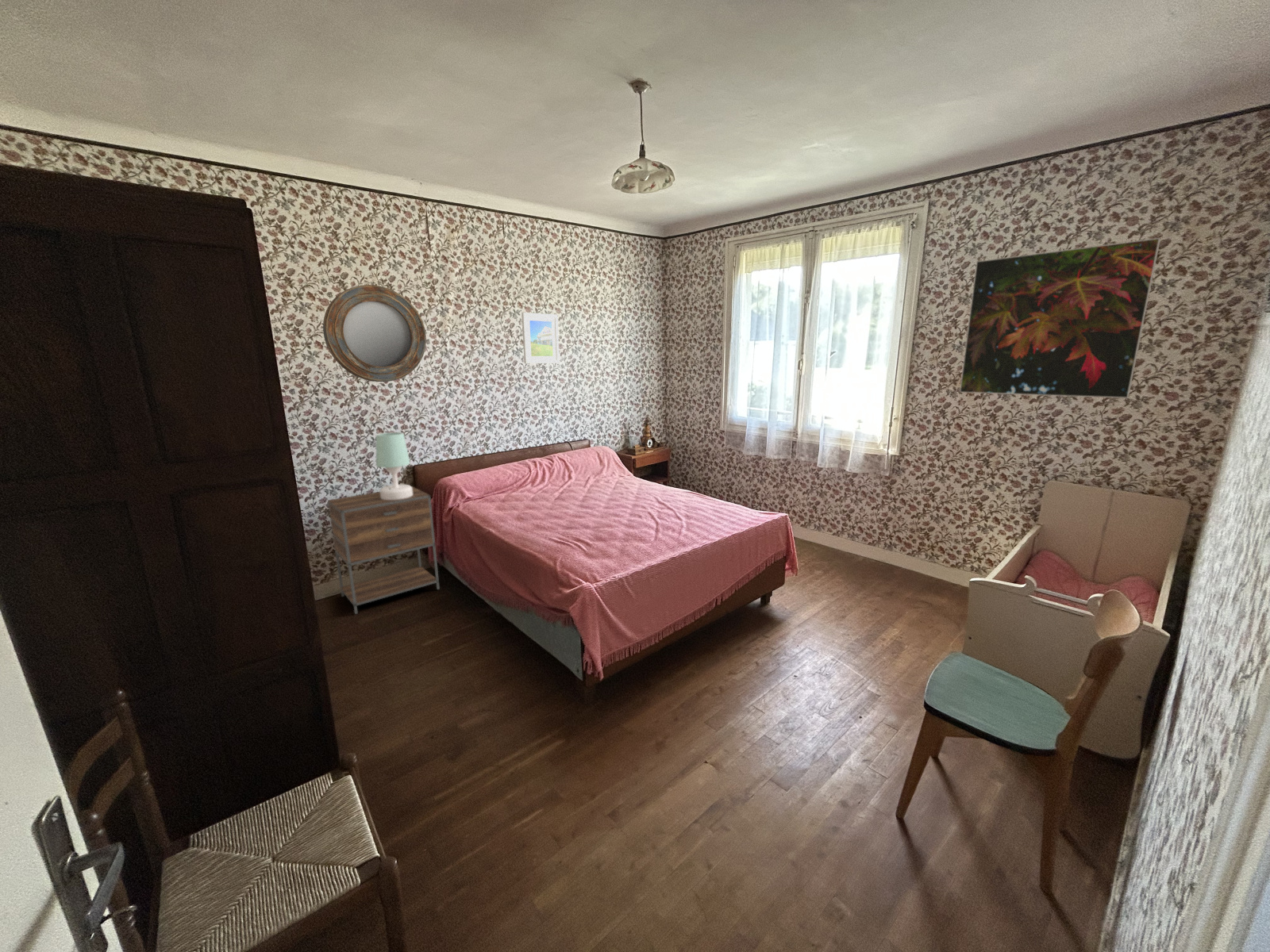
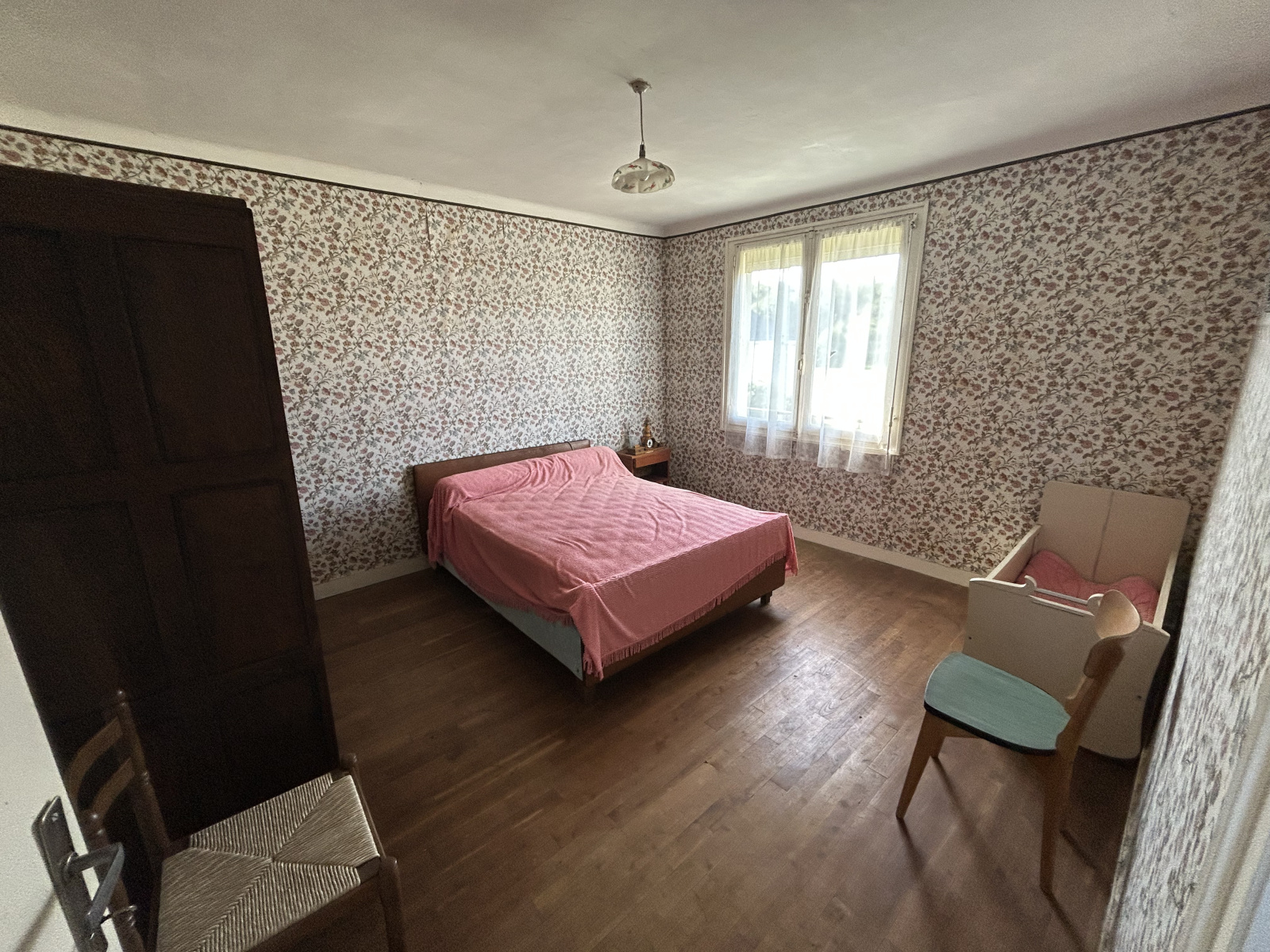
- table lamp [375,432,413,500]
- home mirror [322,284,427,382]
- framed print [959,237,1161,399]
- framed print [521,312,560,364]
- nightstand [327,486,441,615]
